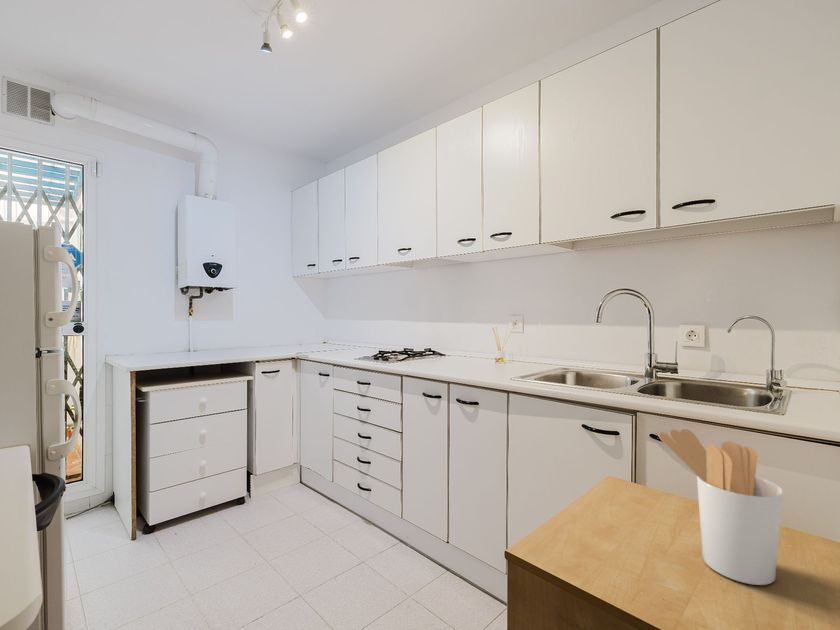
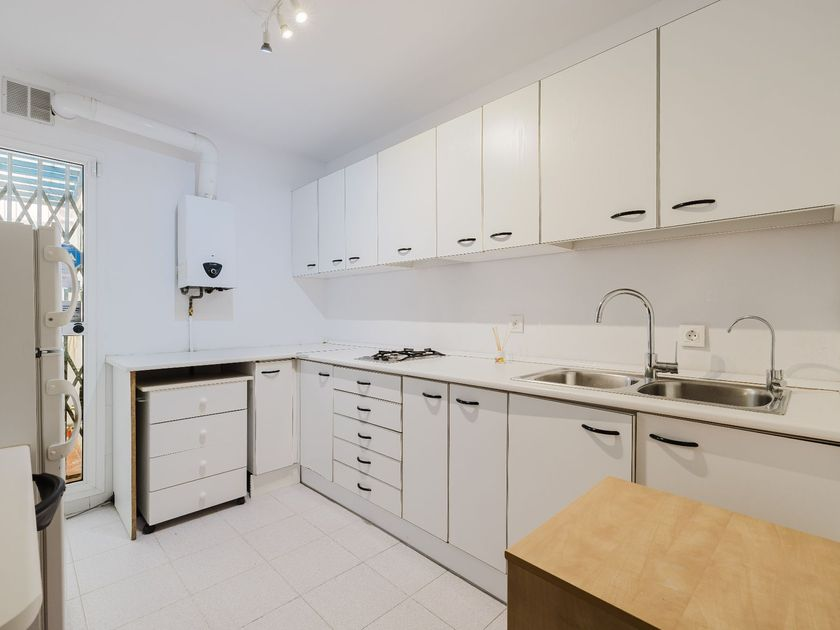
- utensil holder [657,428,784,586]
